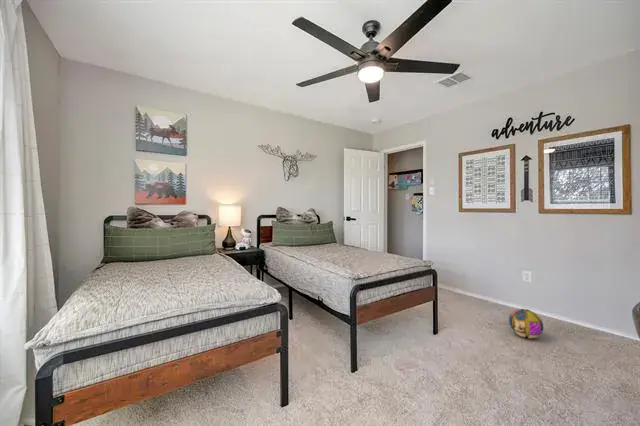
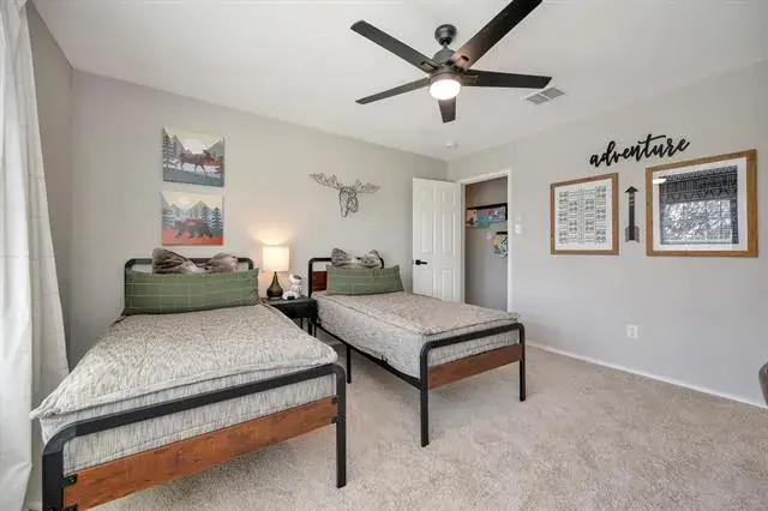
- ball [508,308,545,339]
